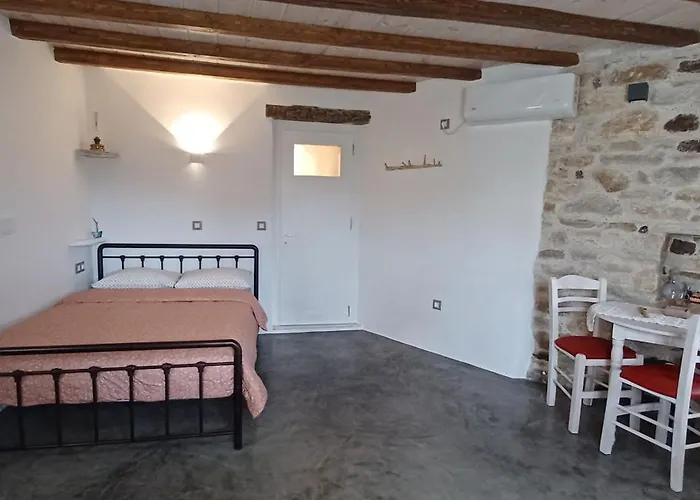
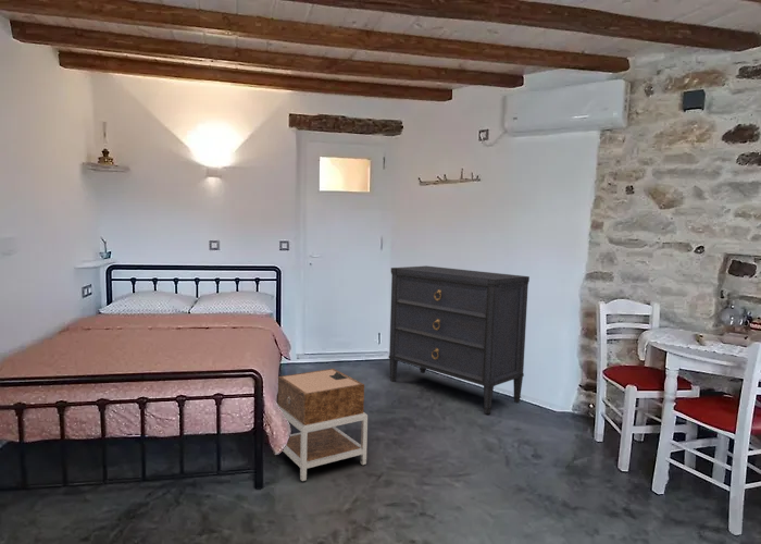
+ dresser [388,264,531,415]
+ nightstand [276,368,369,482]
